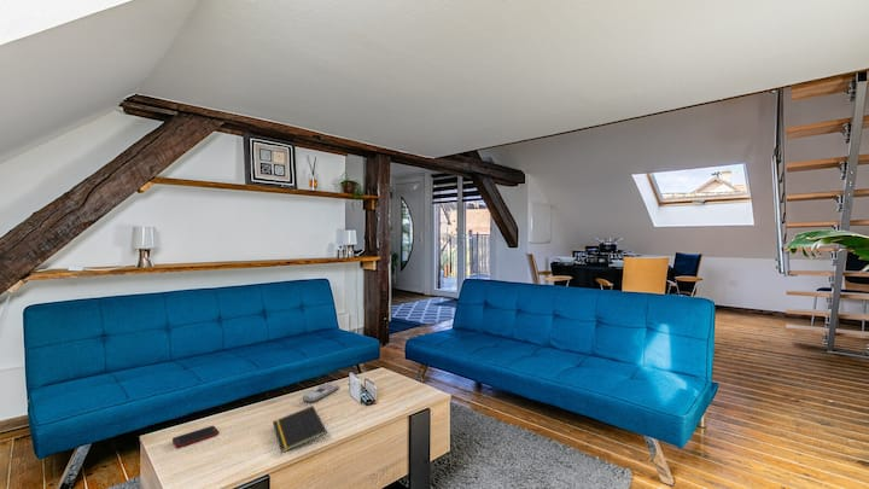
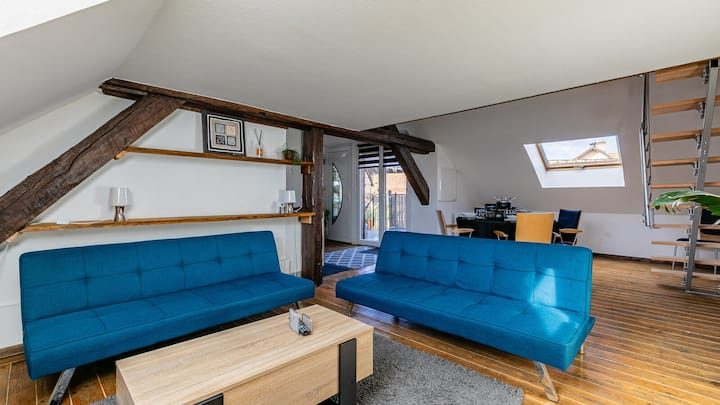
- remote control [302,382,340,403]
- notepad [272,404,328,454]
- cell phone [171,425,220,449]
